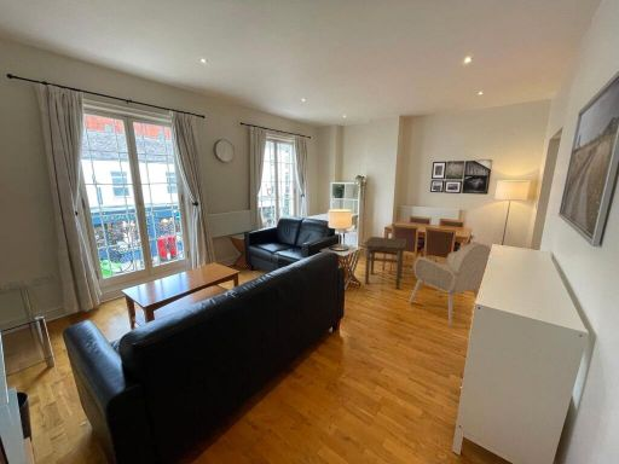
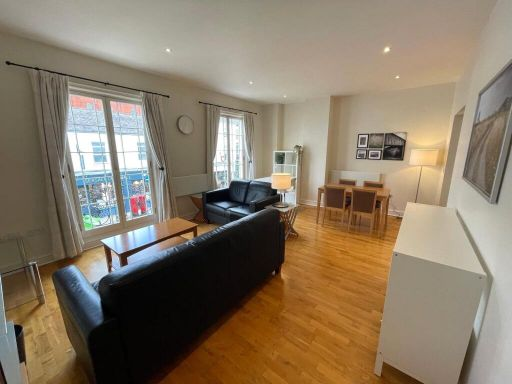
- armchair [407,242,492,327]
- side table [363,236,407,290]
